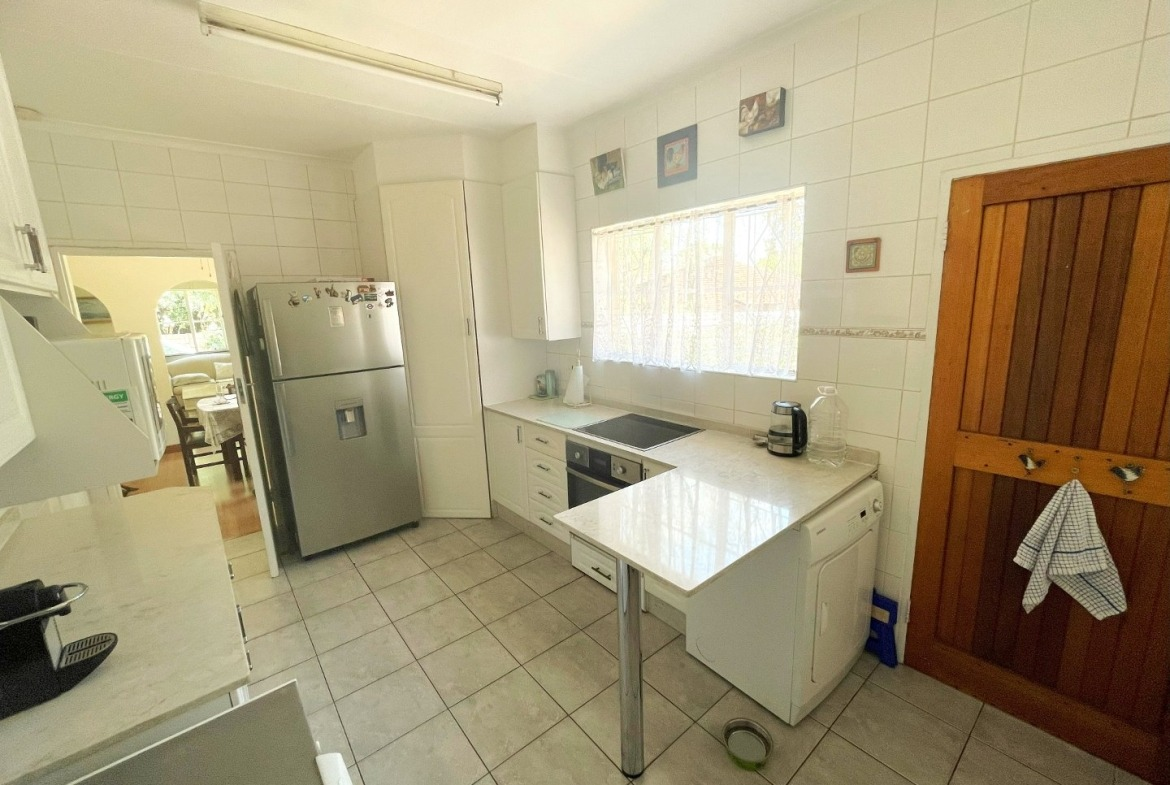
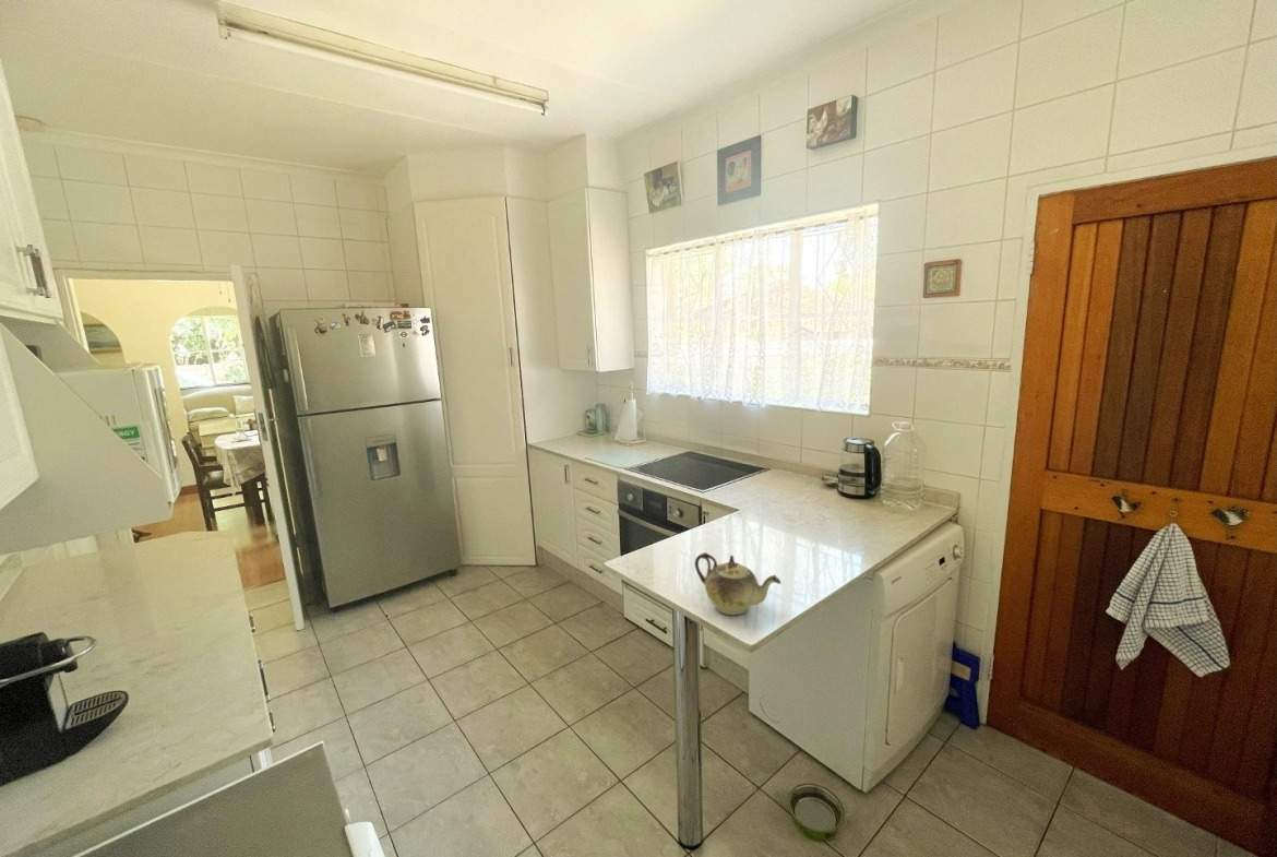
+ teapot [694,551,781,617]
